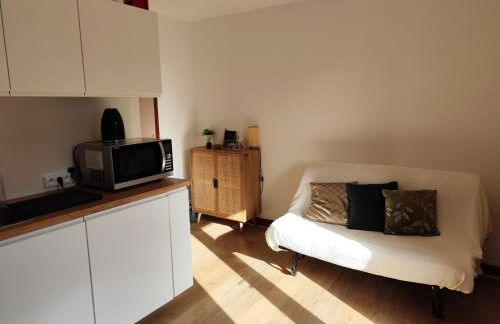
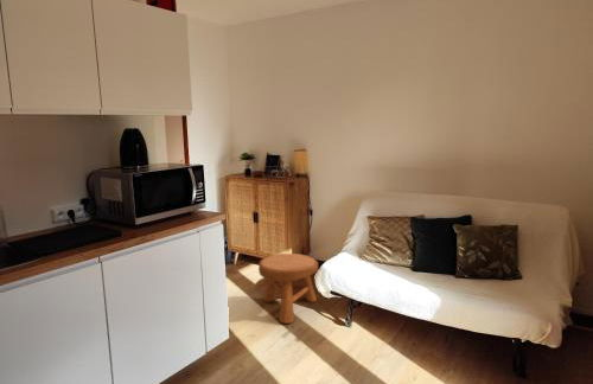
+ stool [257,252,319,325]
